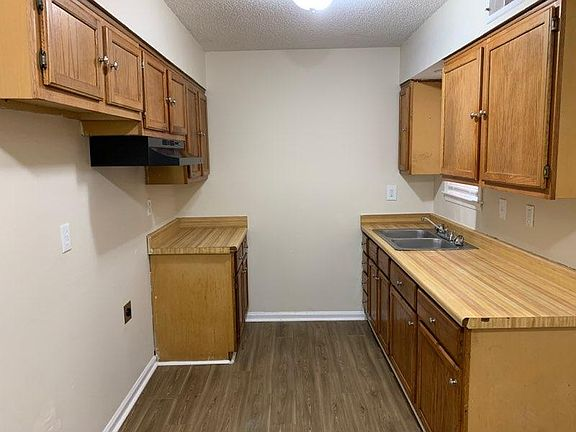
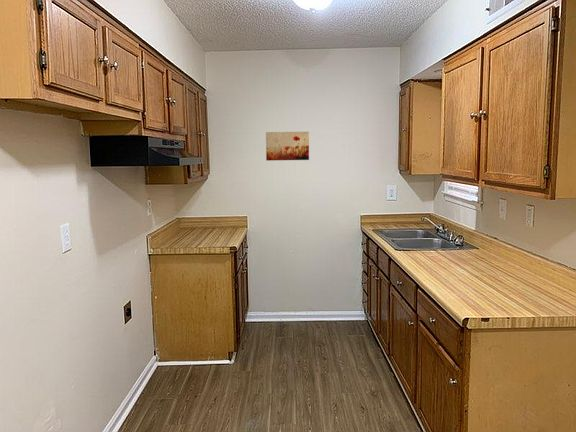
+ wall art [265,131,310,162]
